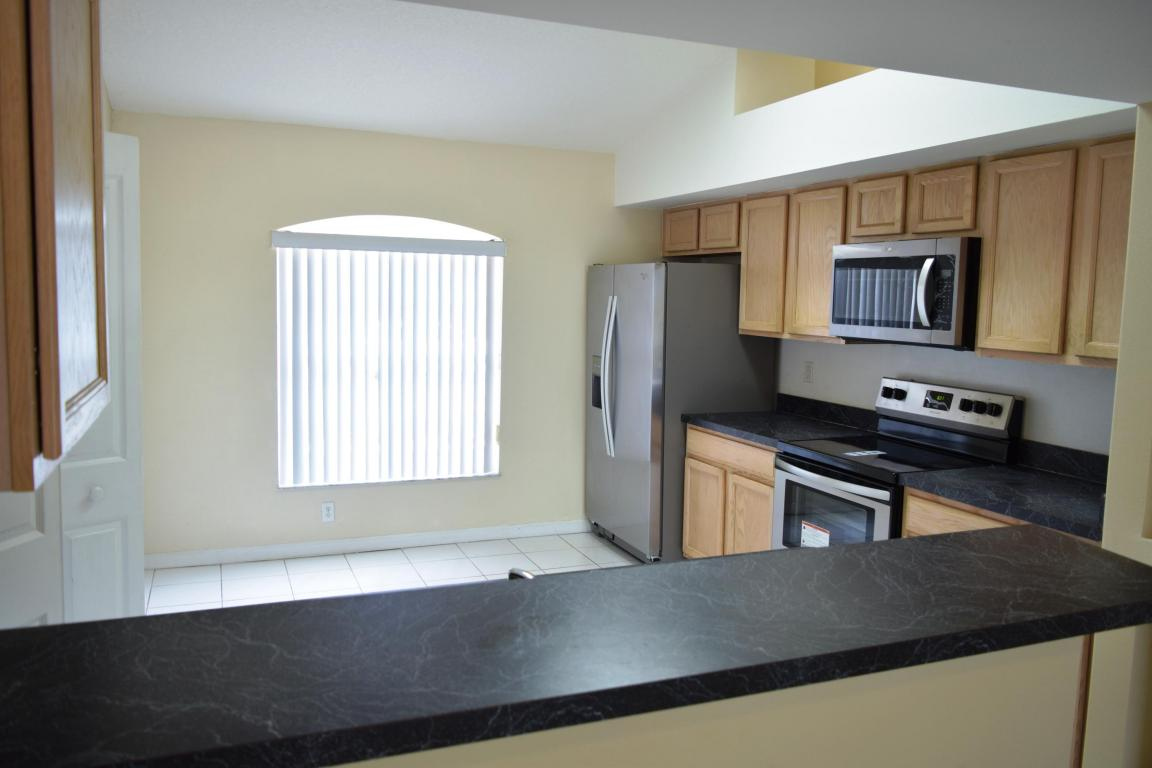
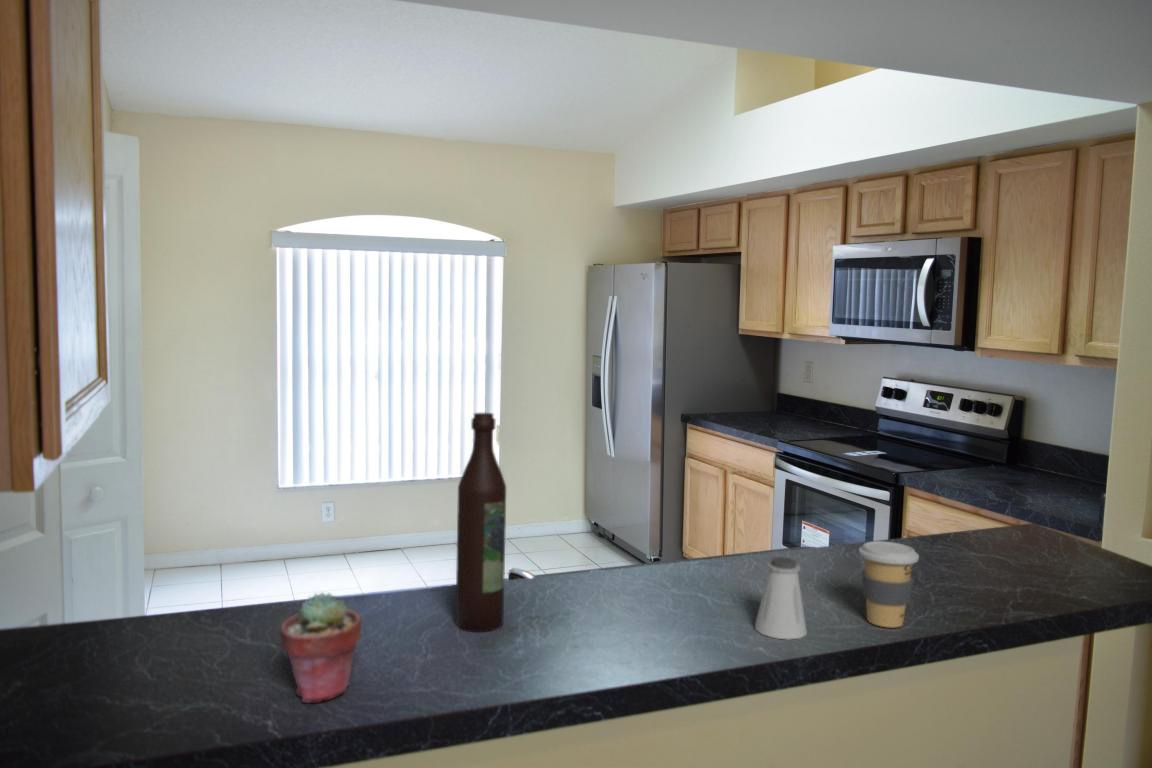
+ saltshaker [754,556,808,641]
+ coffee cup [858,540,920,629]
+ potted succulent [279,591,362,703]
+ wine bottle [455,412,507,633]
